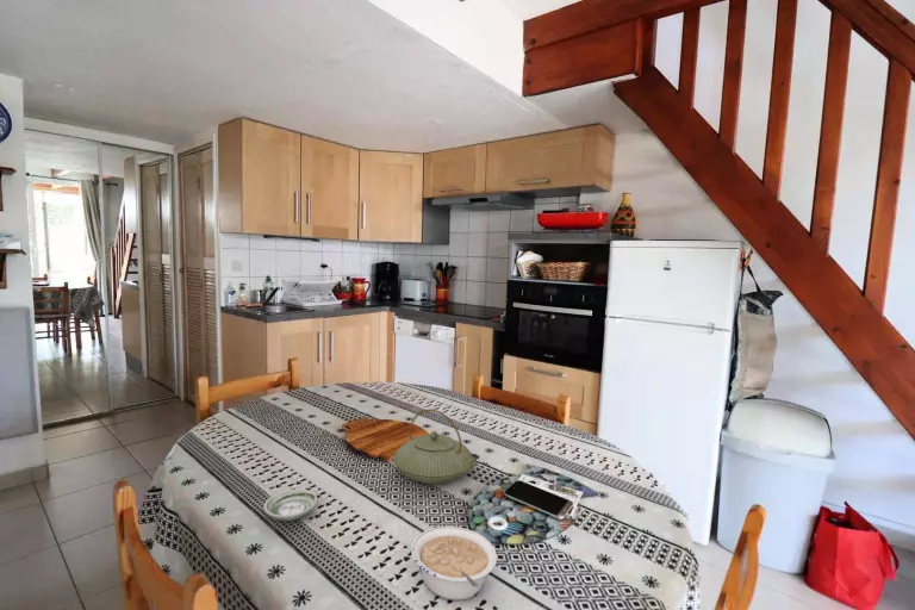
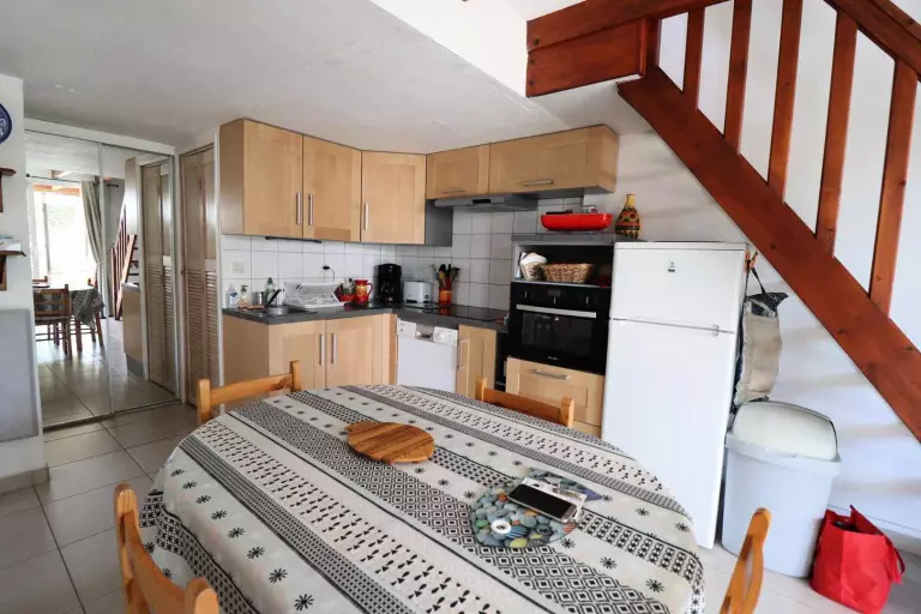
- legume [410,525,498,602]
- saucer [262,487,319,522]
- teapot [392,409,481,485]
